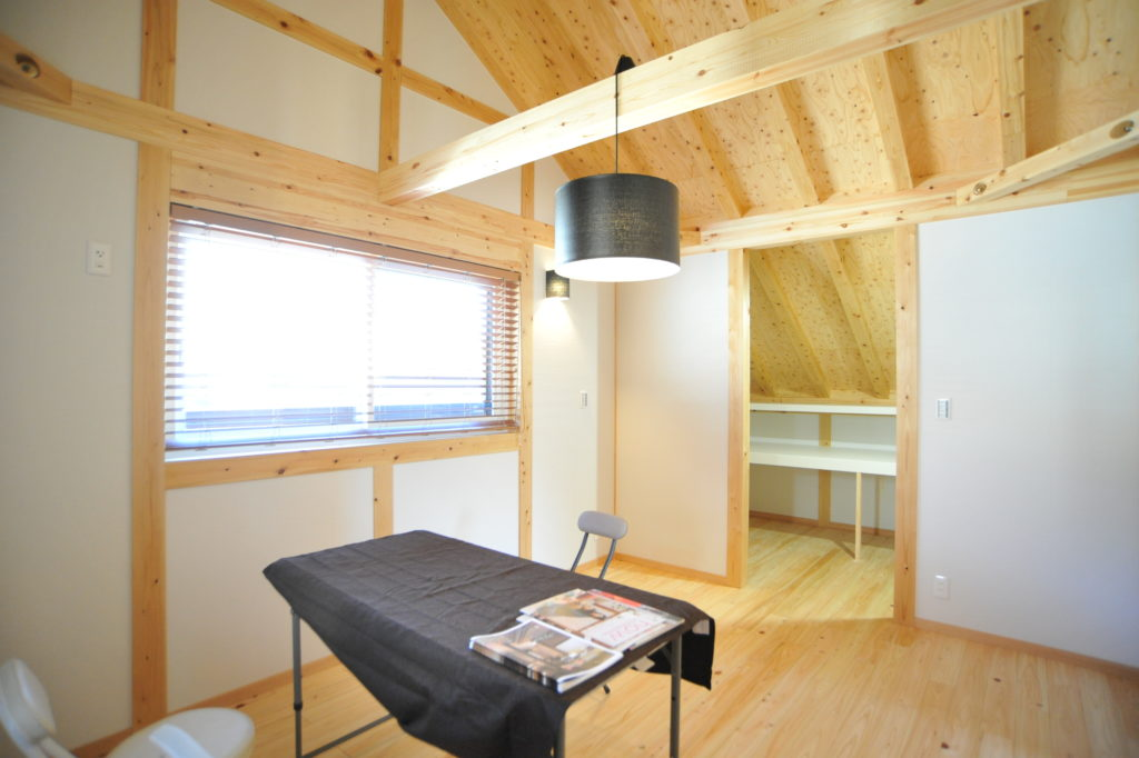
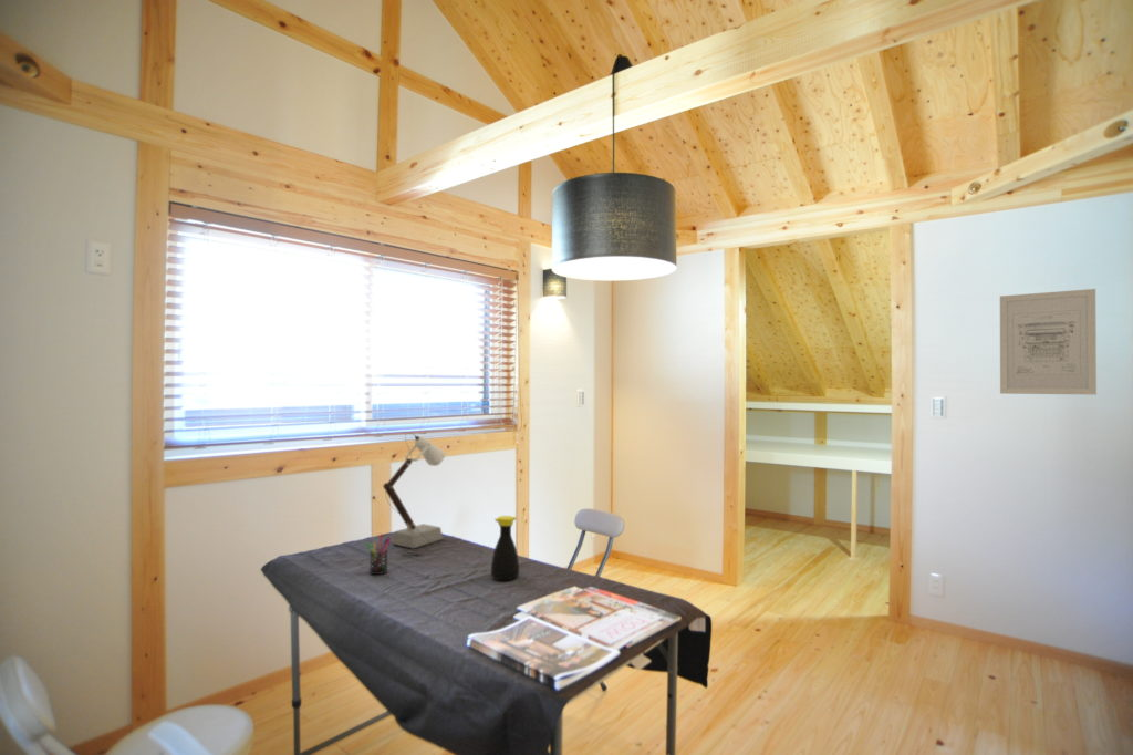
+ bottle [490,515,520,581]
+ wall art [999,288,1098,396]
+ desk lamp [382,432,447,557]
+ pen holder [364,532,392,576]
